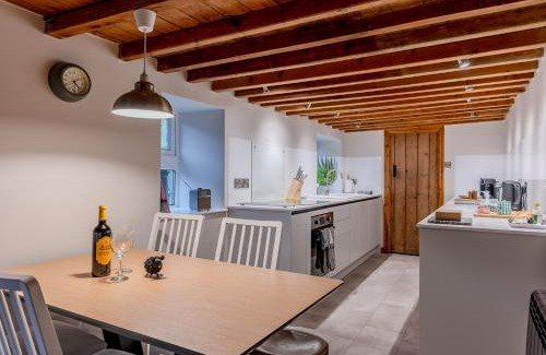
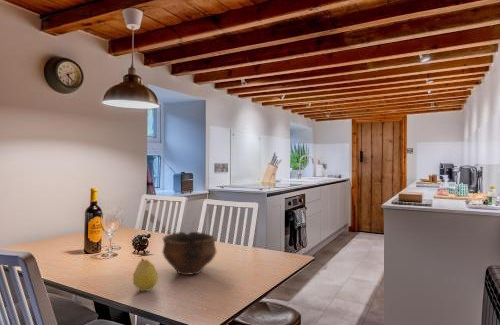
+ bowl [161,231,218,276]
+ fruit [132,257,159,292]
